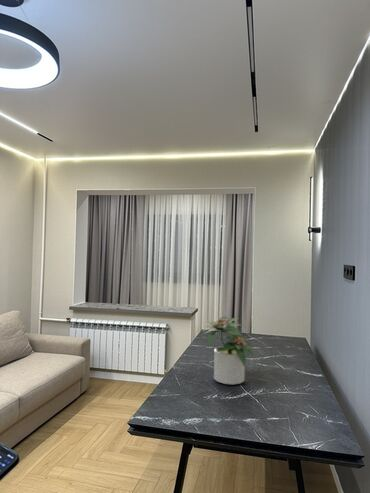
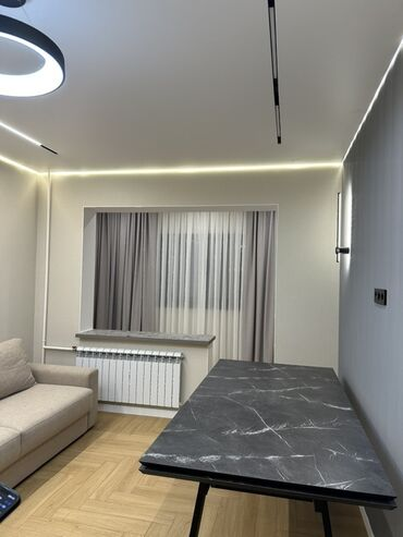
- potted plant [201,314,257,386]
